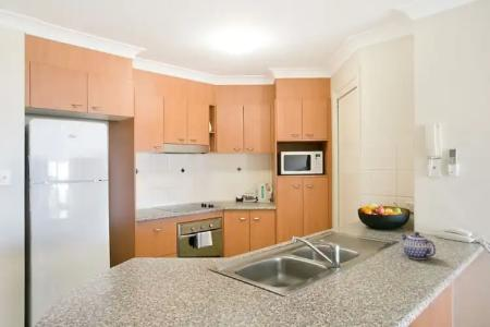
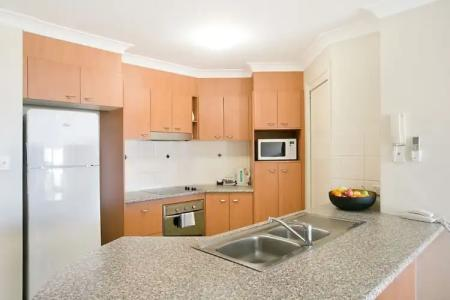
- teapot [401,231,437,261]
